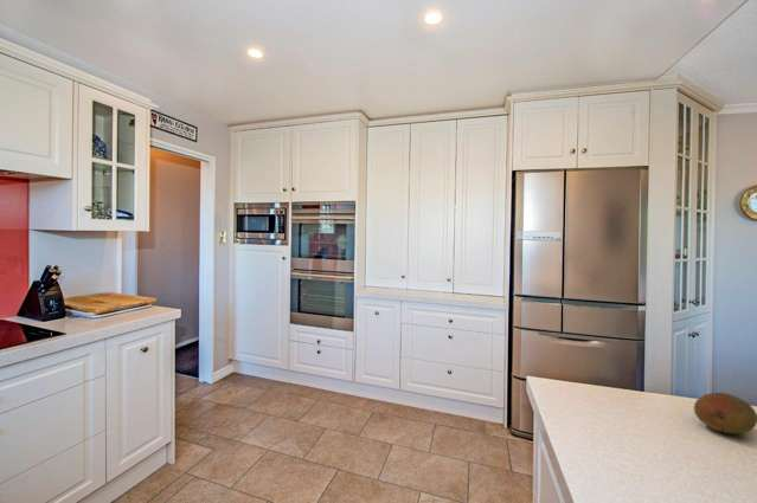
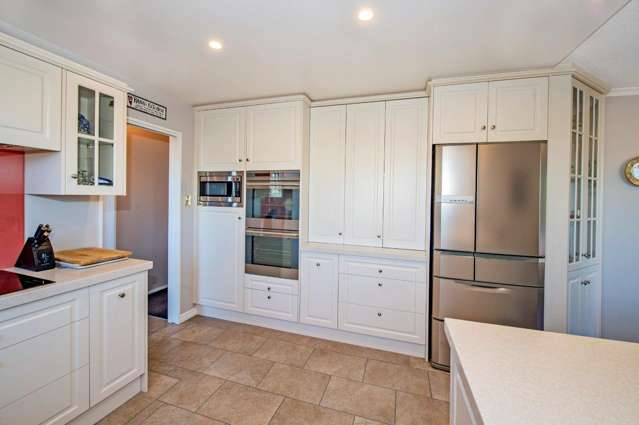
- fruit [693,392,757,434]
